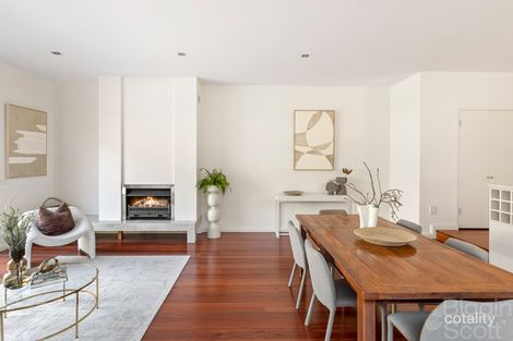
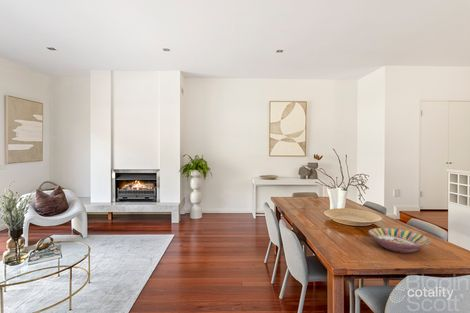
+ serving bowl [368,227,431,254]
